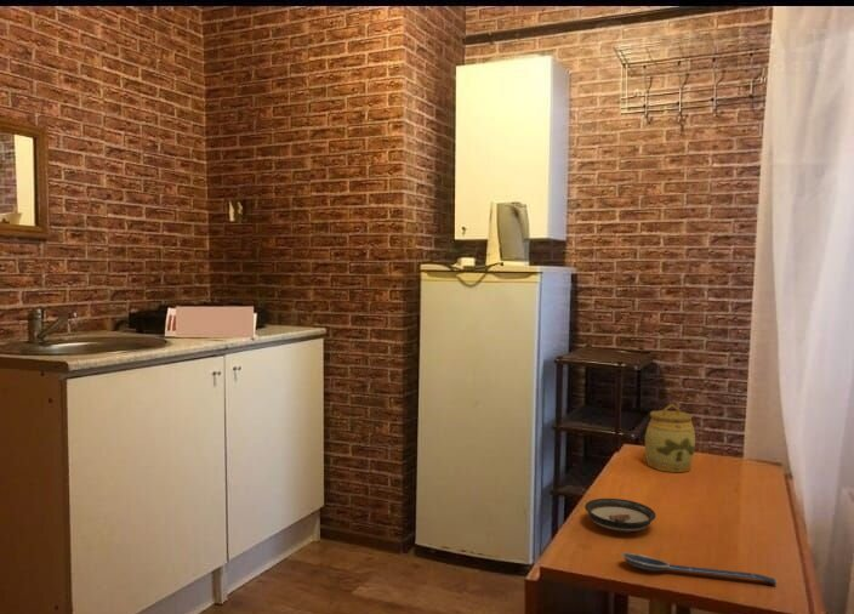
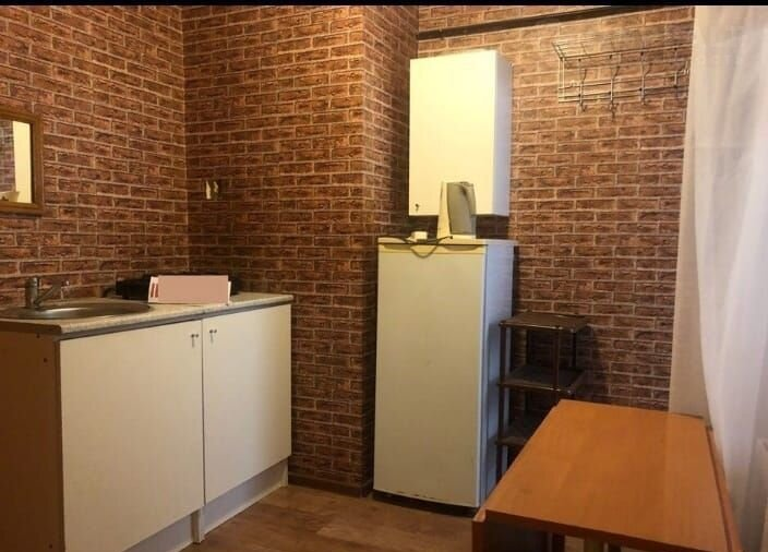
- jar [644,403,696,473]
- saucer [583,498,657,533]
- spoon [620,552,779,586]
